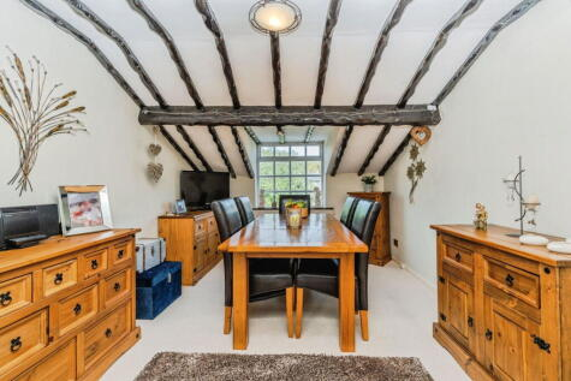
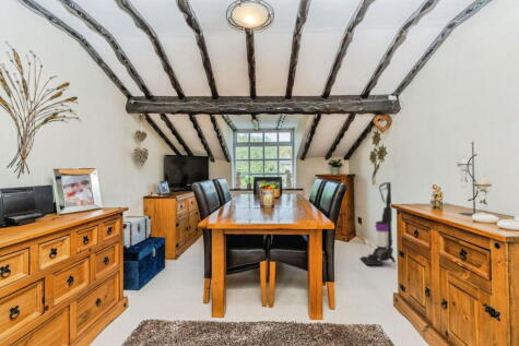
+ vacuum cleaner [358,181,397,266]
